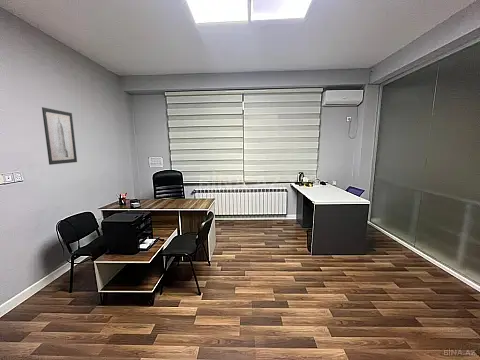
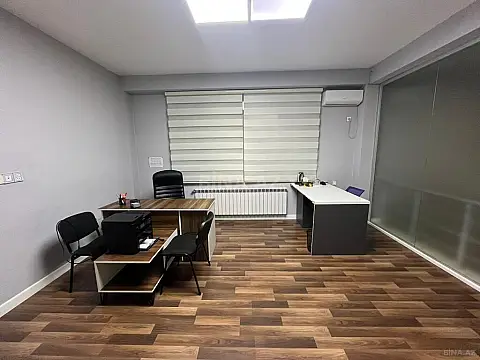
- wall art [41,106,78,166]
